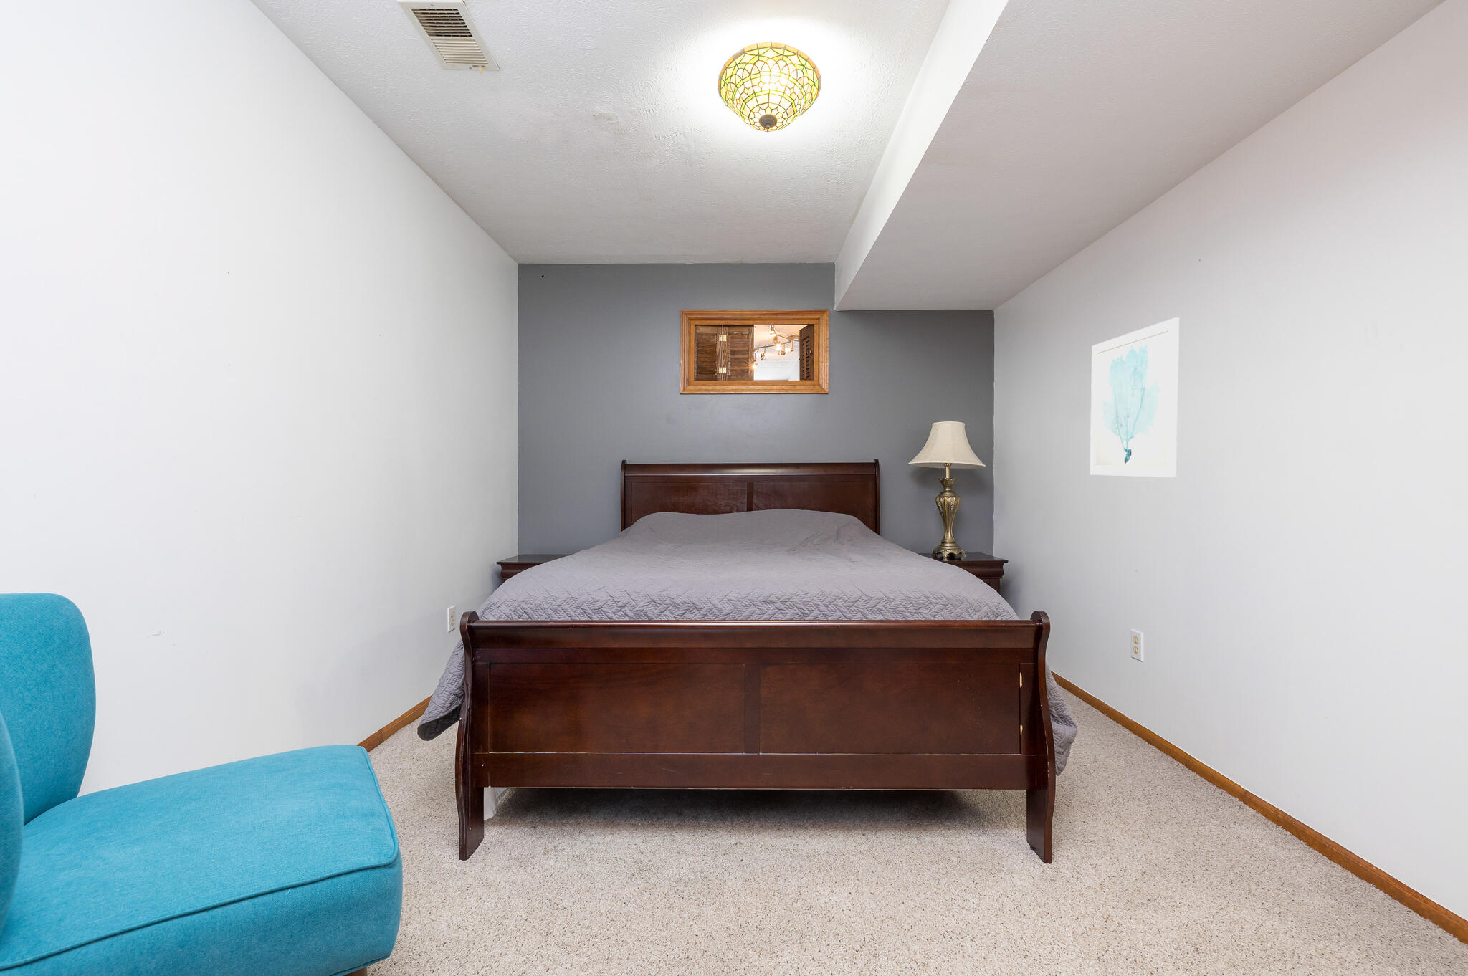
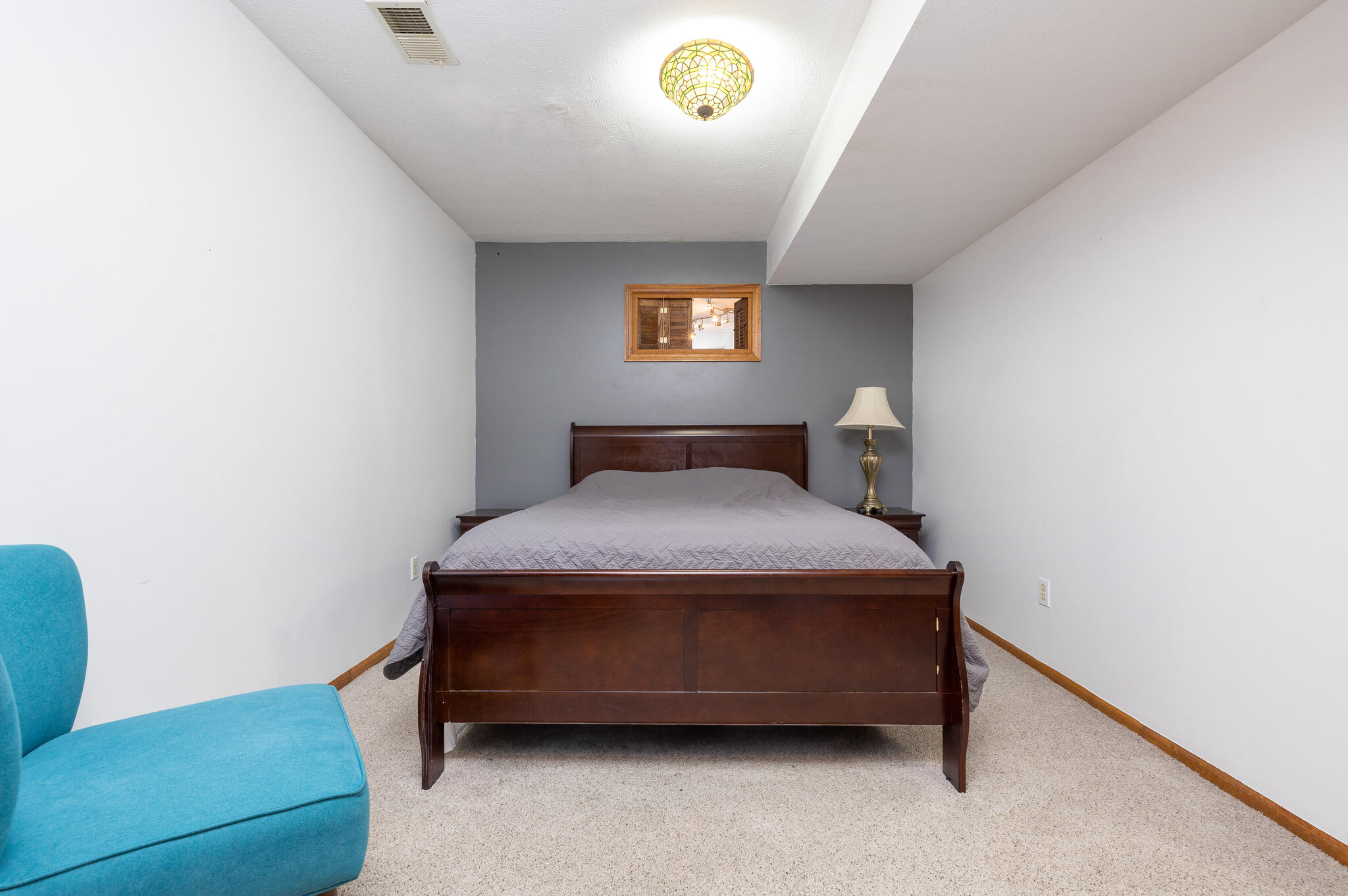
- wall art [1089,317,1179,478]
